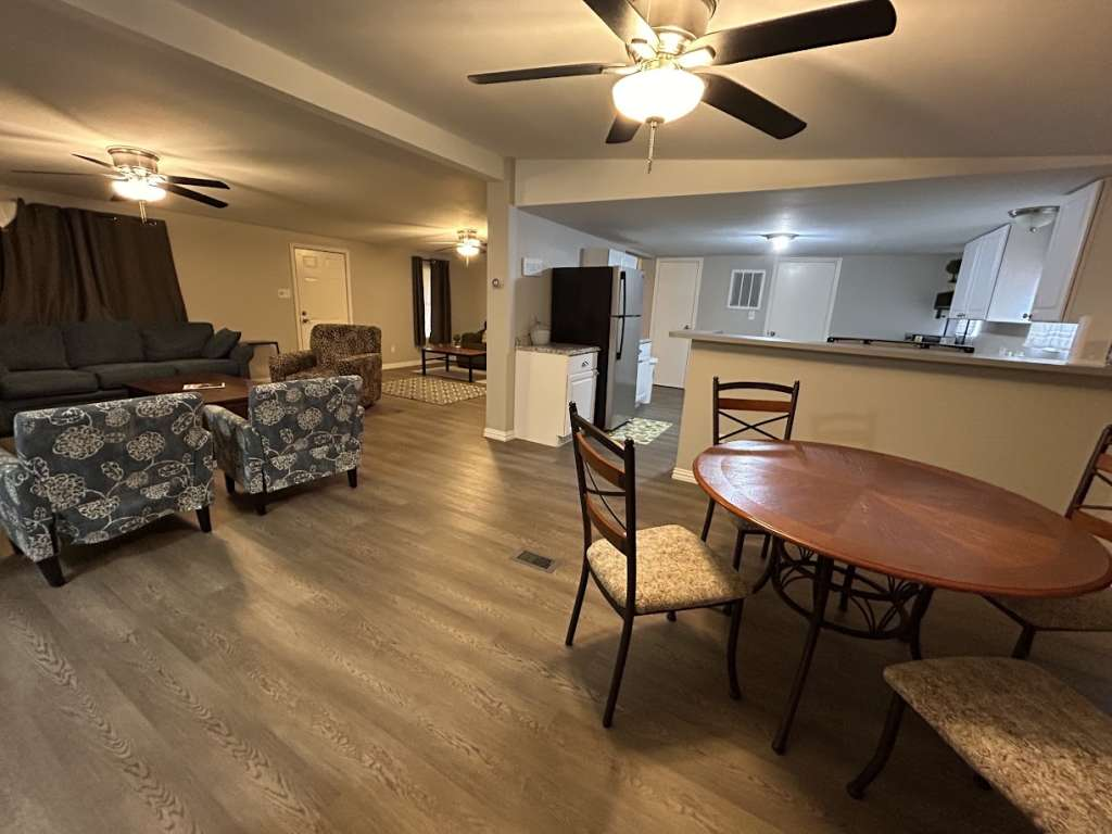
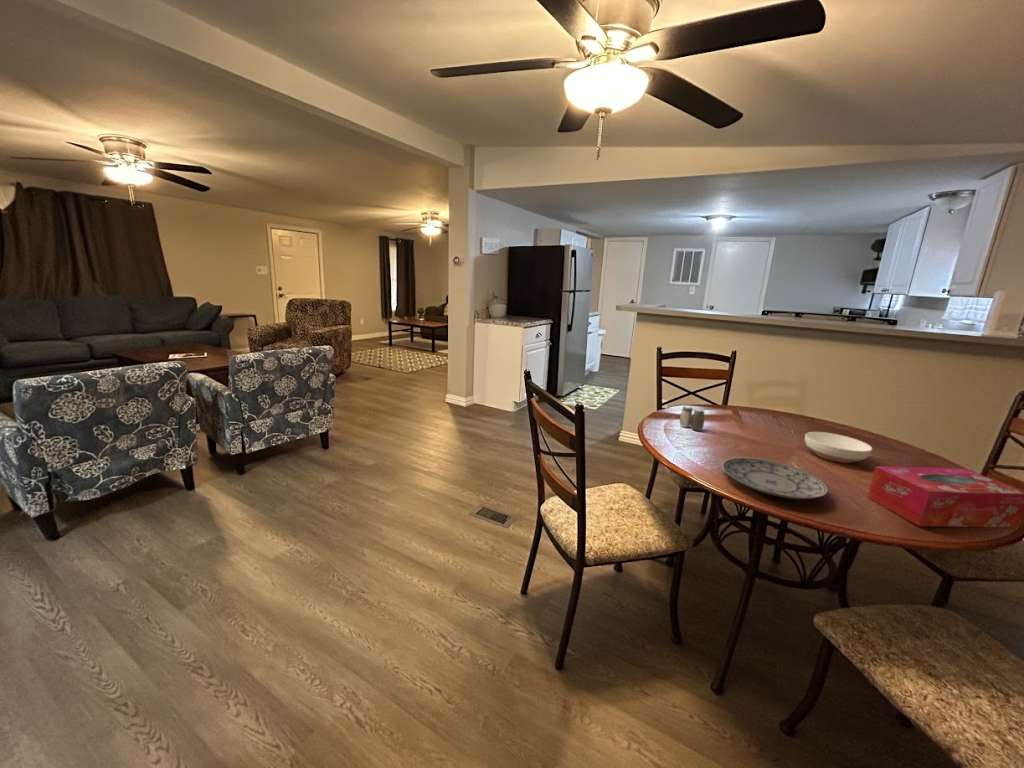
+ tissue box [866,465,1024,529]
+ salt and pepper shaker [679,405,705,432]
+ plate [721,456,830,500]
+ bowl [804,431,873,464]
